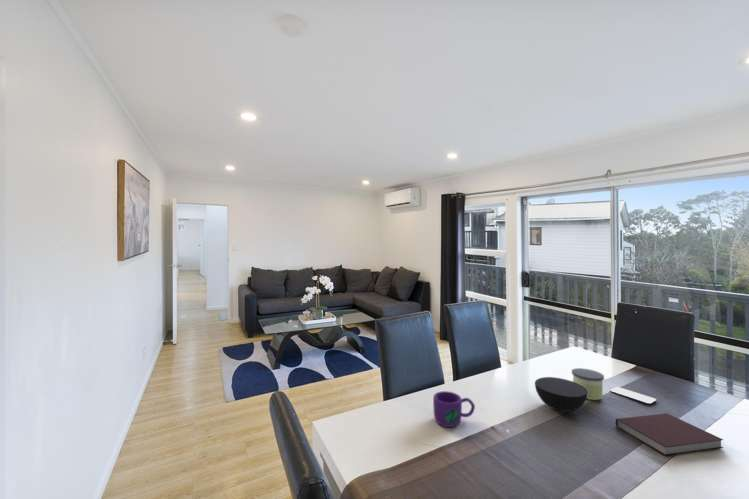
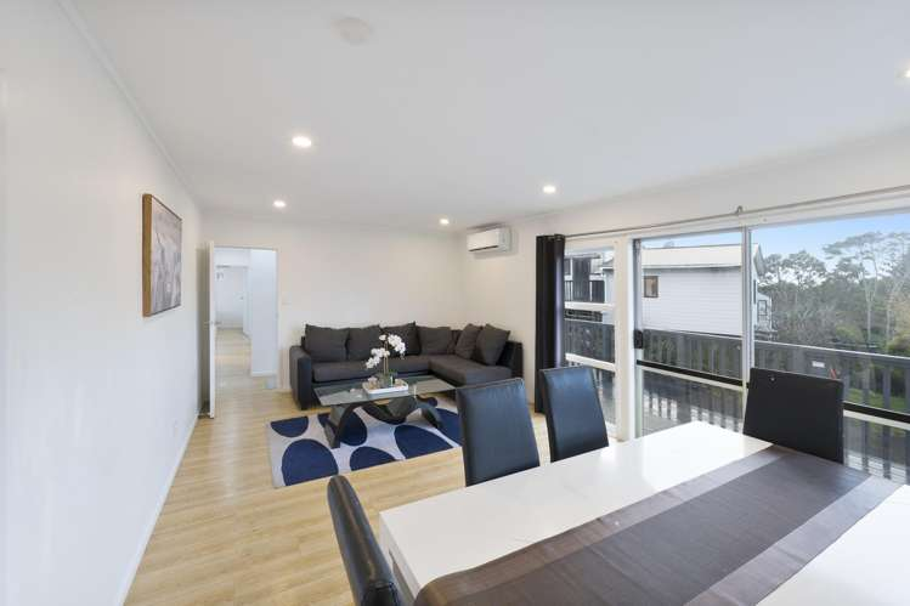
- notebook [615,412,724,457]
- mug [432,390,476,428]
- bowl [534,376,588,413]
- candle [571,367,605,401]
- smartphone [609,386,657,405]
